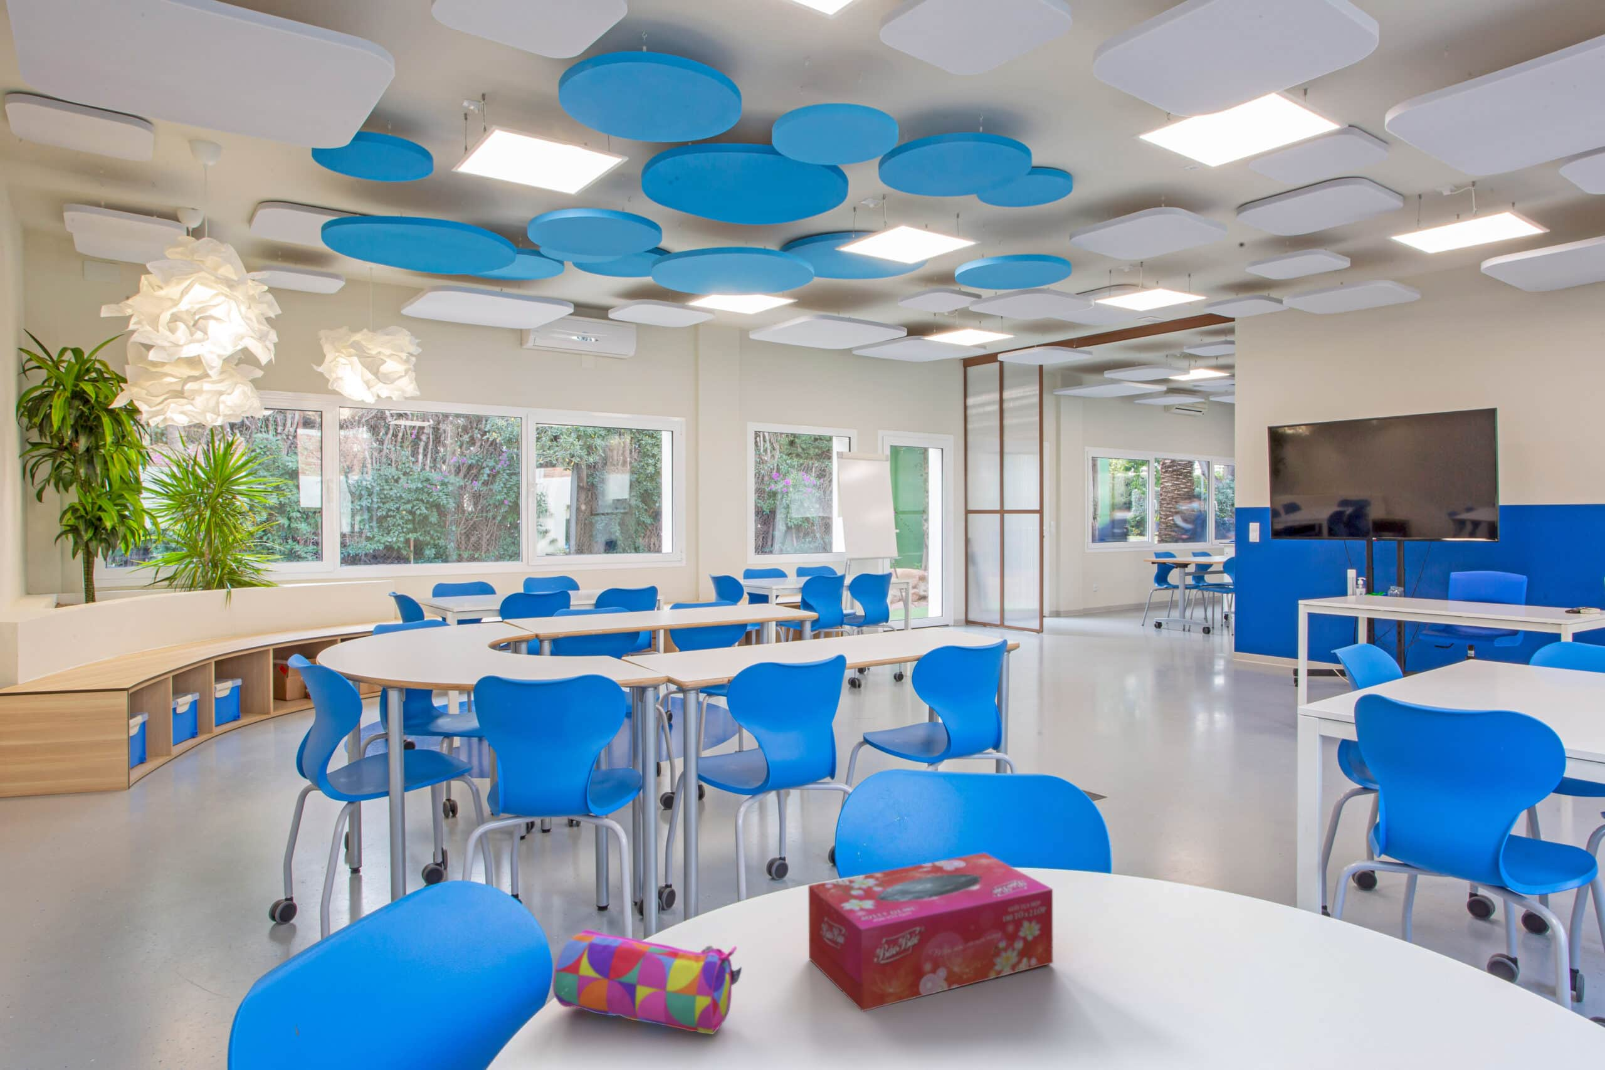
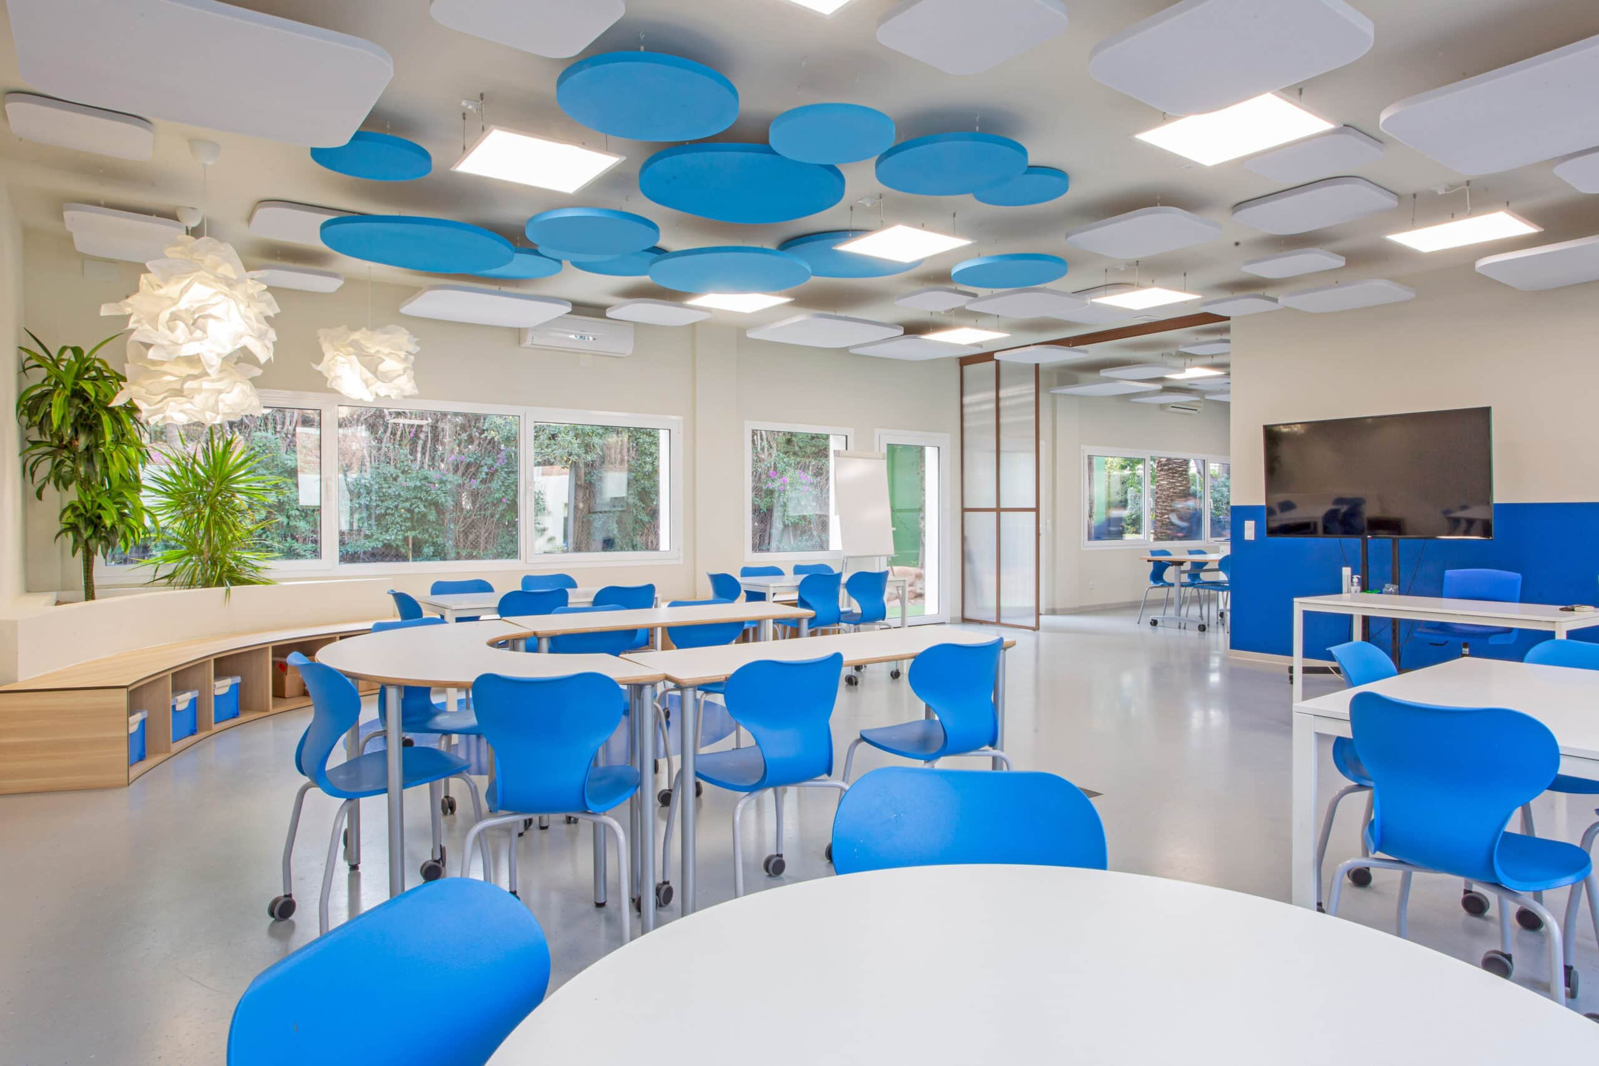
- tissue box [808,853,1054,1013]
- pencil case [553,929,743,1035]
